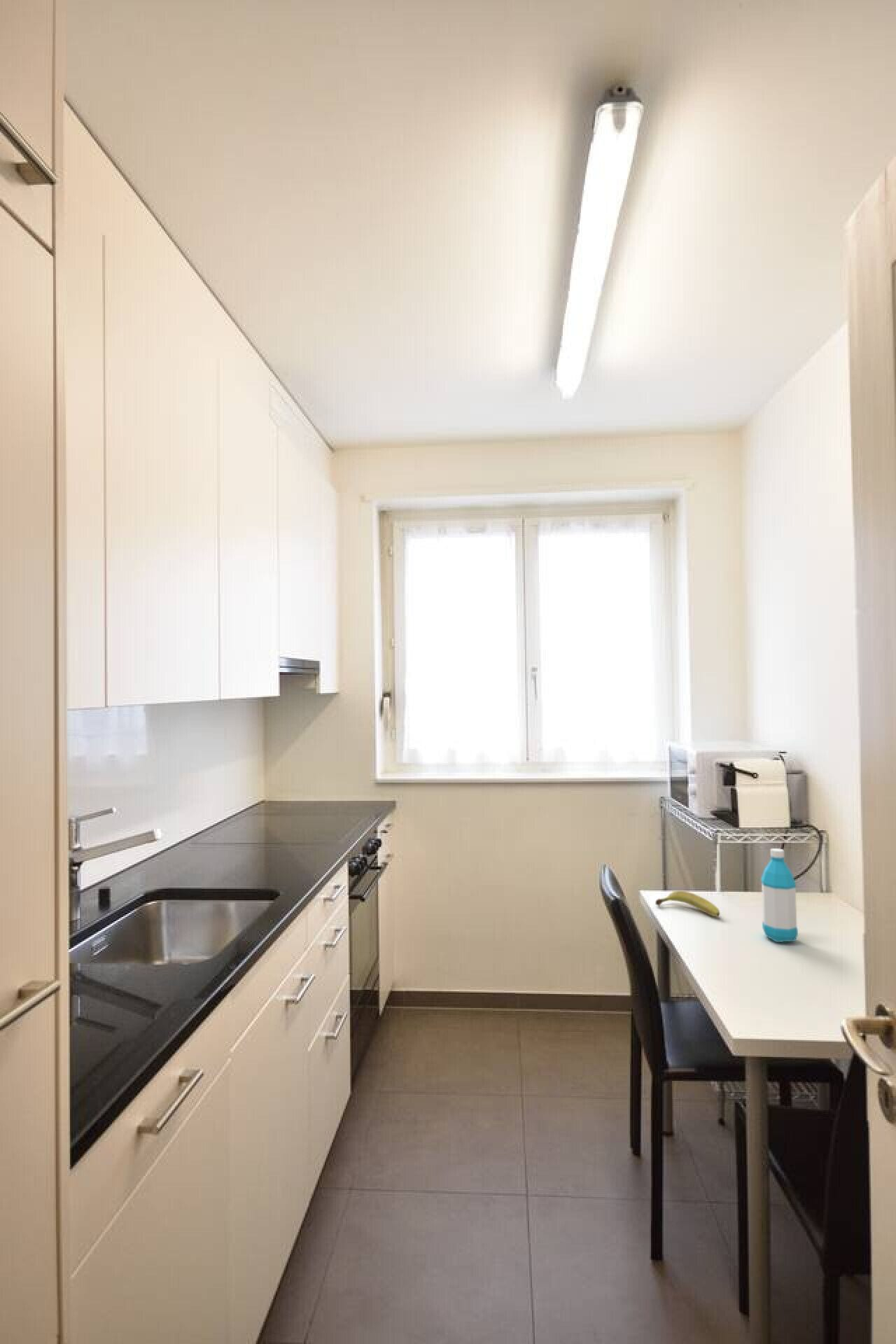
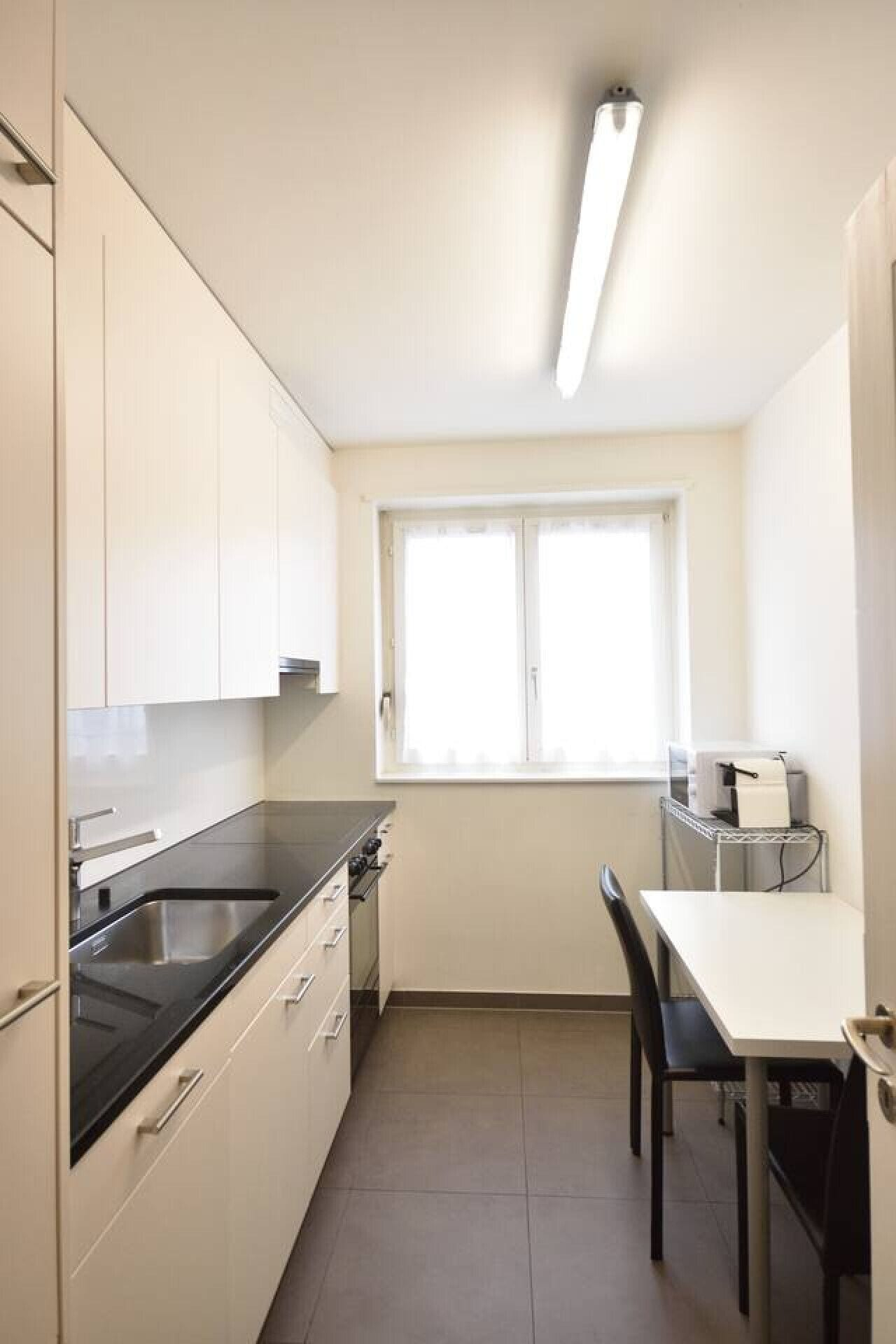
- fruit [654,890,720,917]
- water bottle [760,848,799,943]
